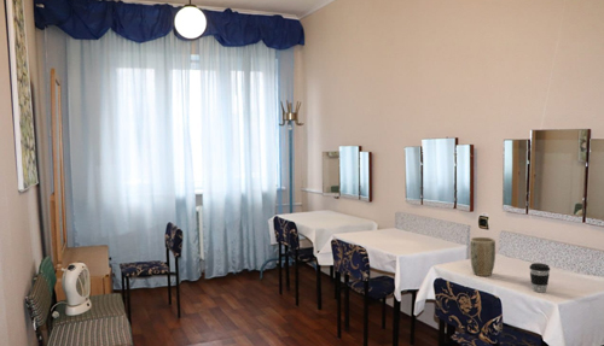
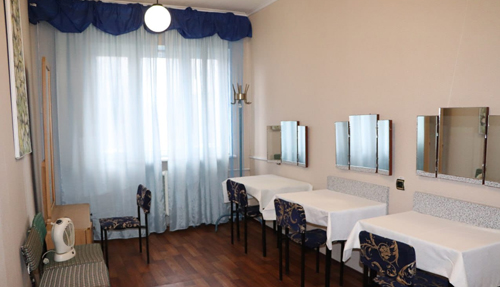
- coffee cup [528,262,551,294]
- plant pot [469,236,496,277]
